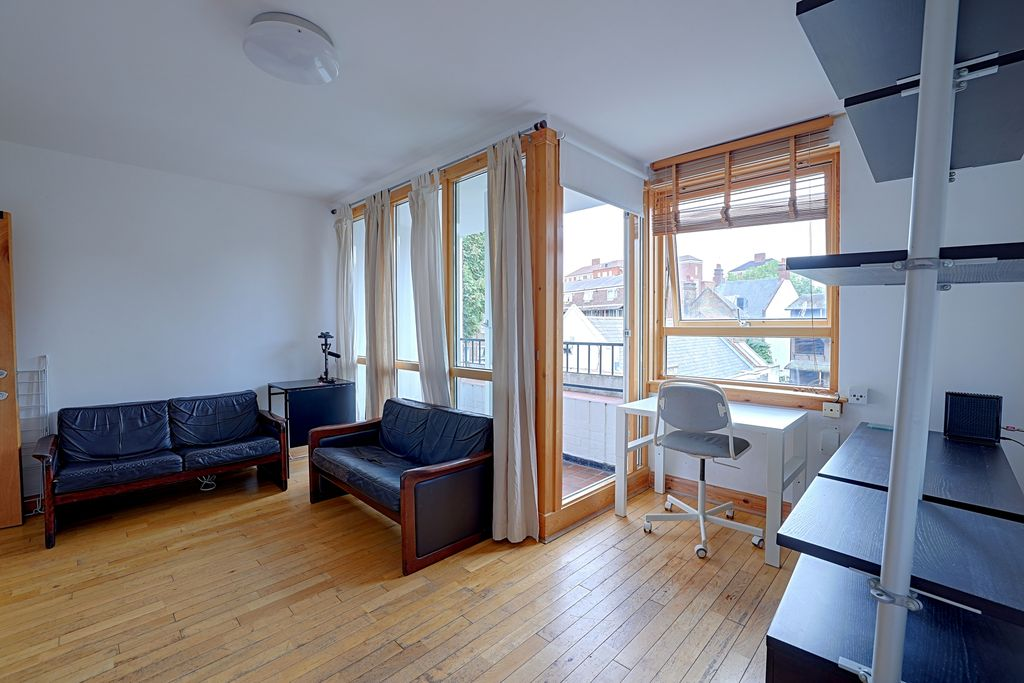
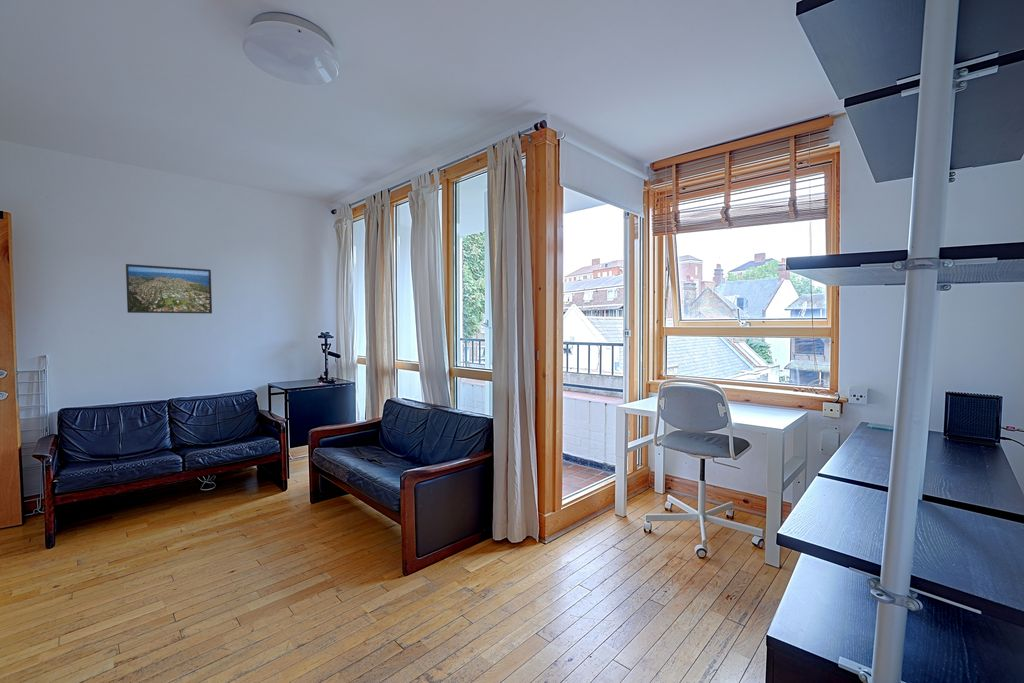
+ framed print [125,263,213,315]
